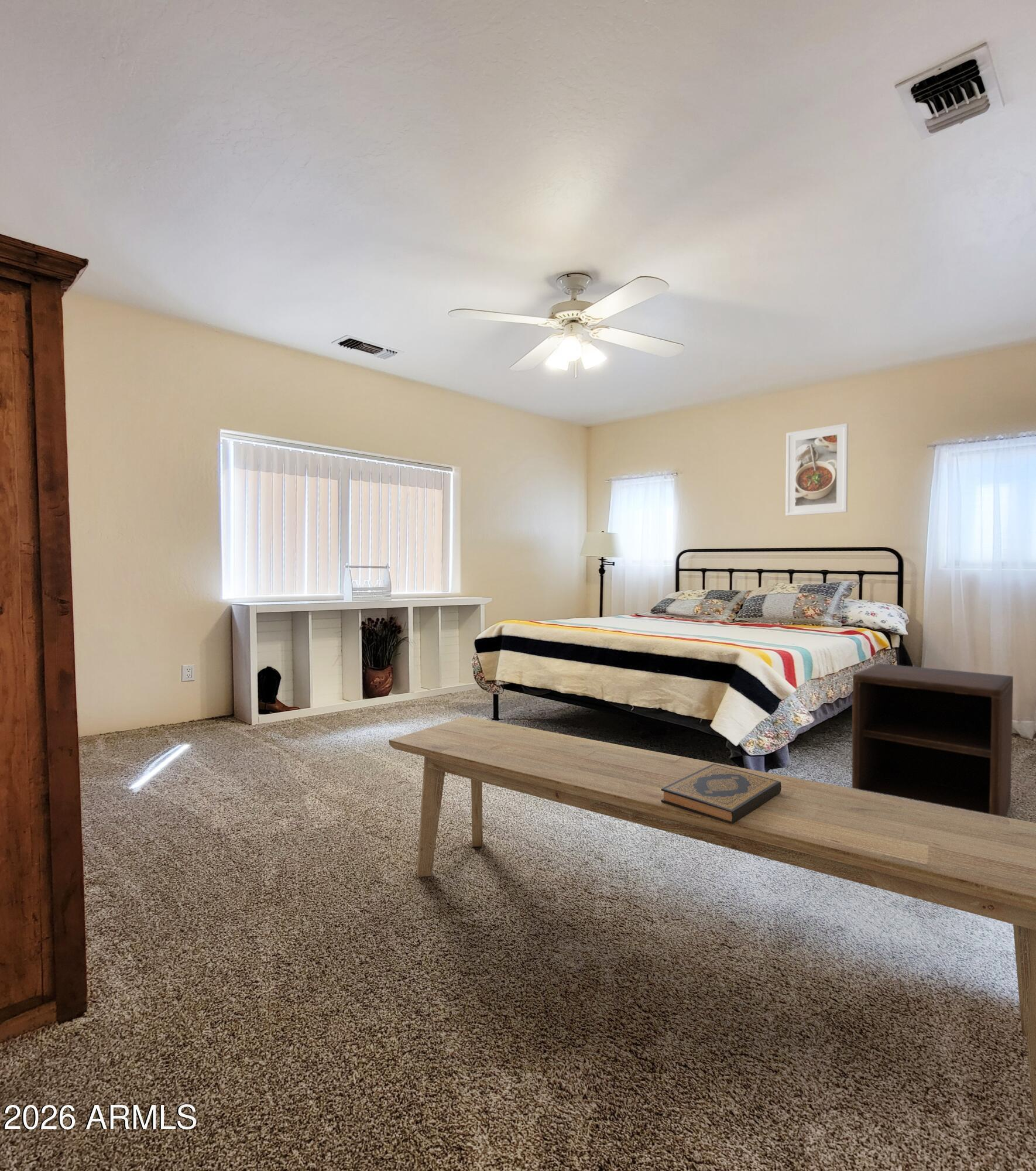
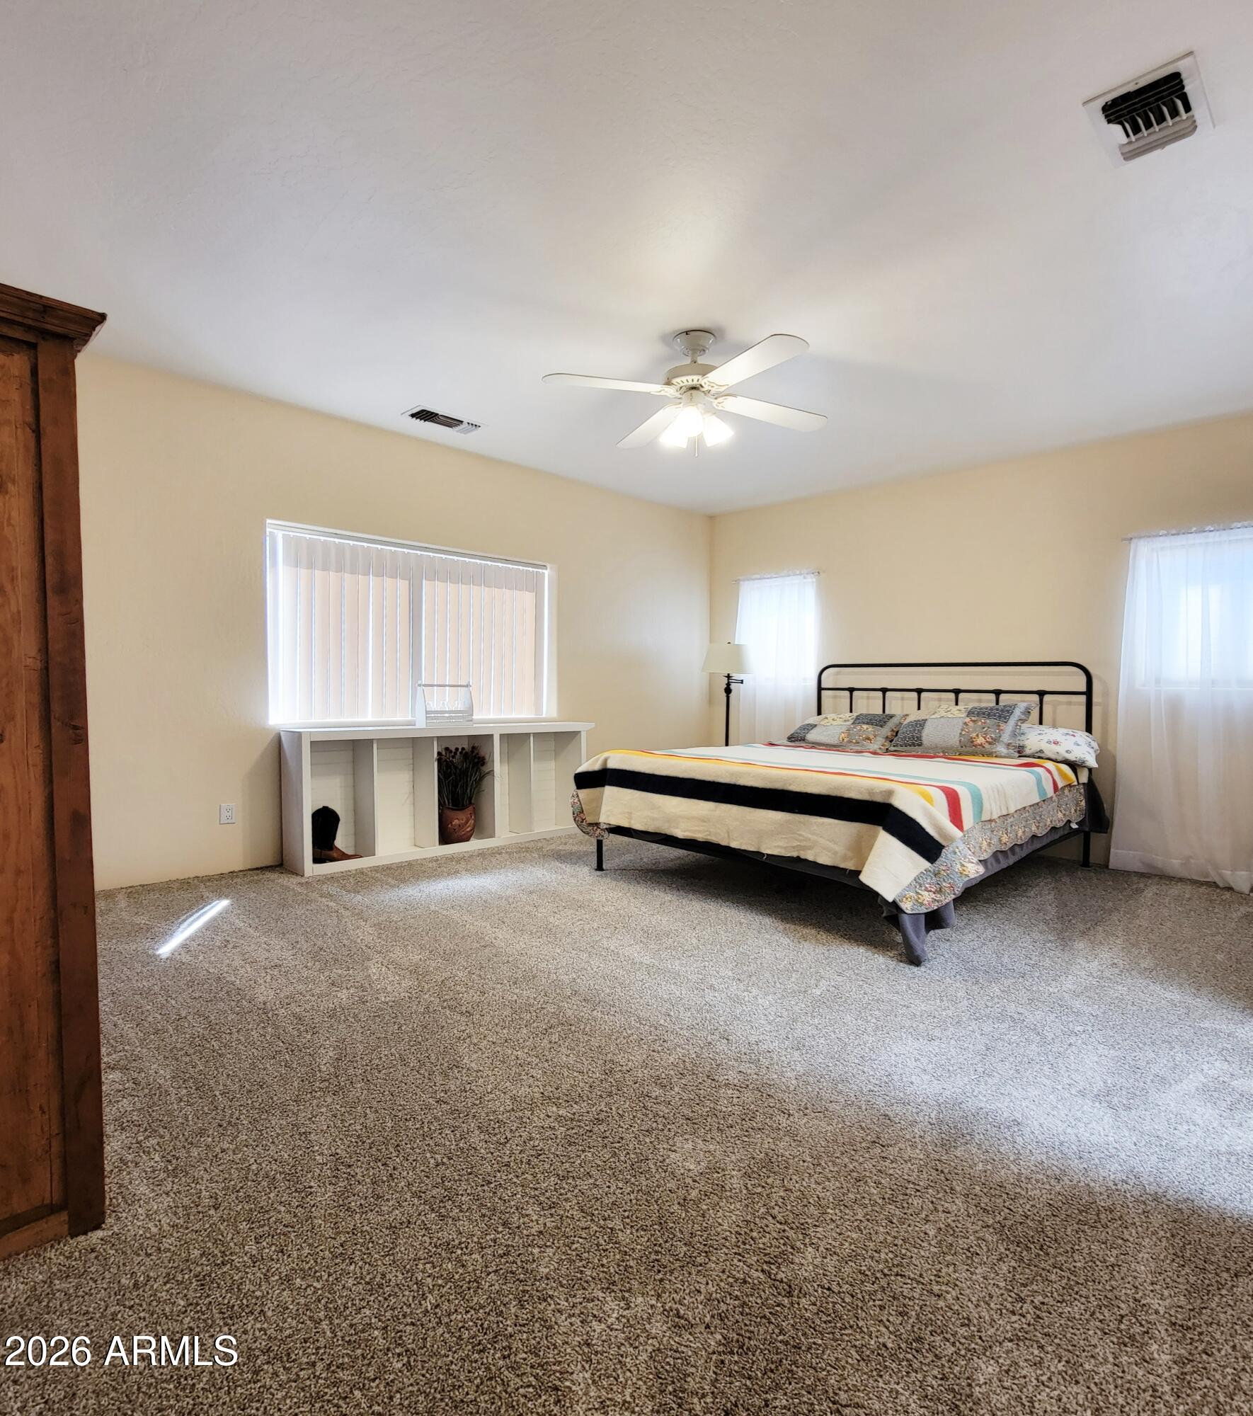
- bench [388,716,1036,1129]
- hardback book [661,763,781,824]
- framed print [785,423,849,516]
- nightstand [851,663,1014,817]
